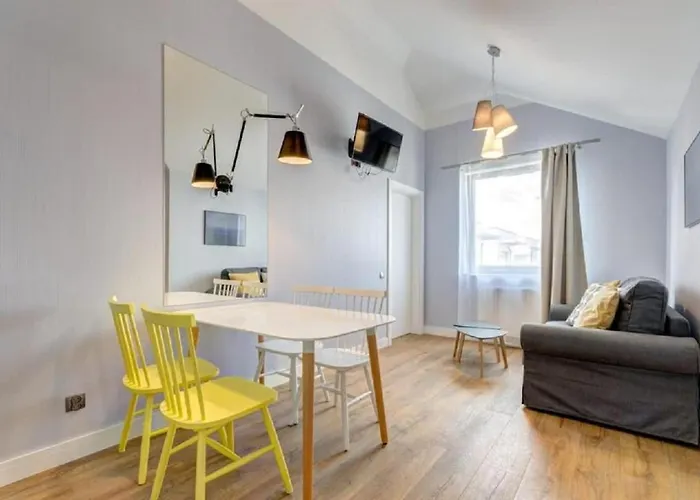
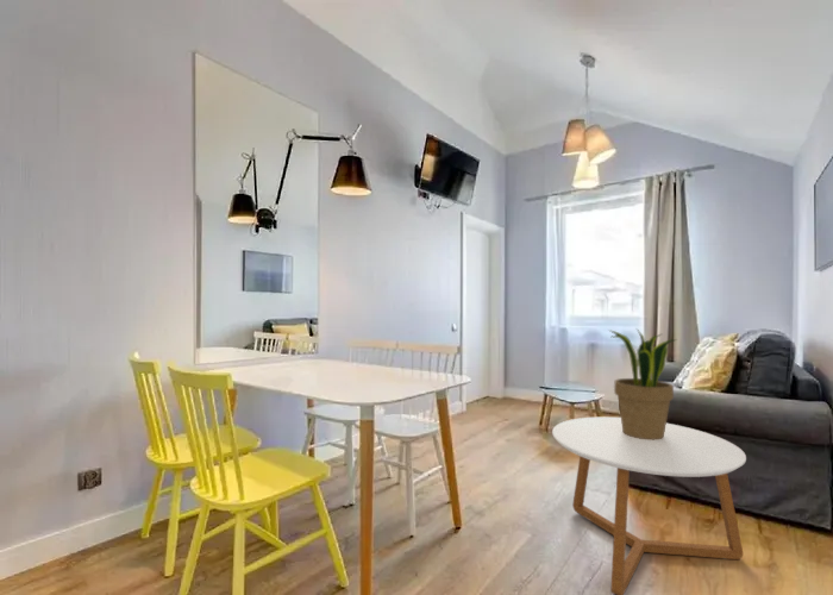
+ coffee table [551,416,747,595]
+ potted plant [607,326,678,440]
